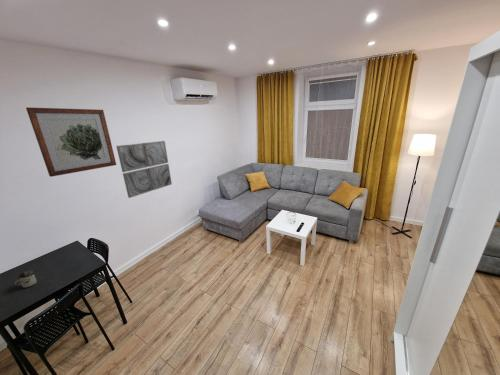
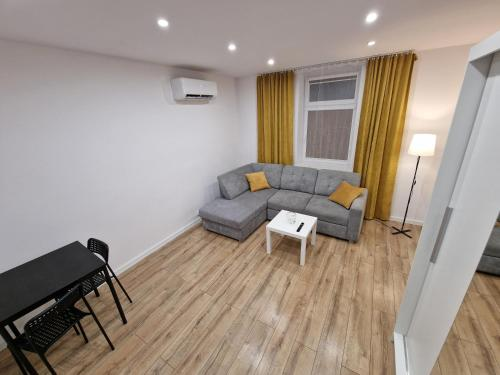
- cup [14,270,38,289]
- wall art [115,140,173,199]
- wall art [25,106,117,178]
